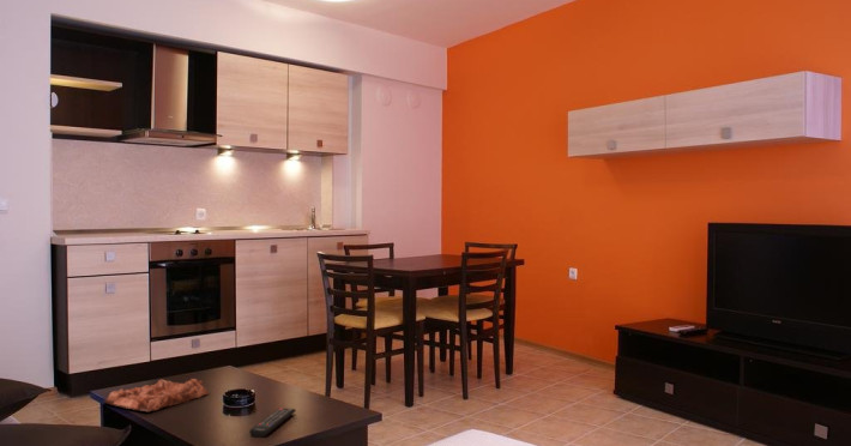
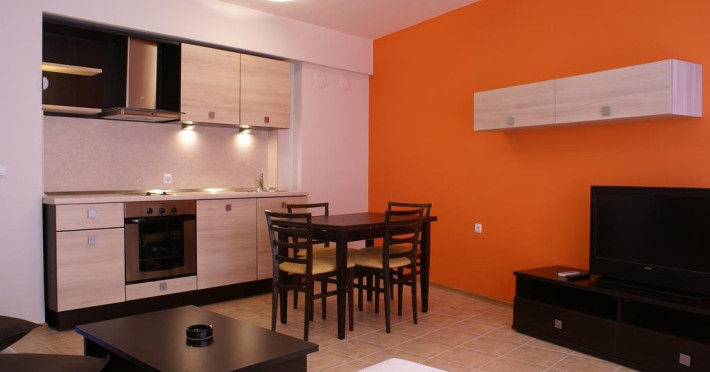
- remote control [248,406,297,439]
- decorative tray [103,378,210,412]
